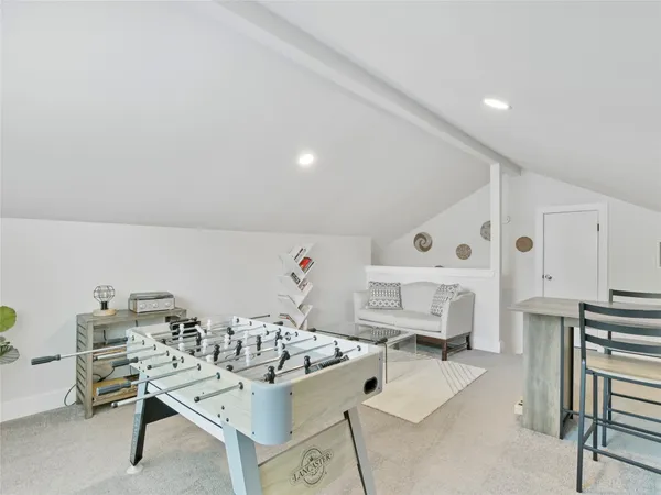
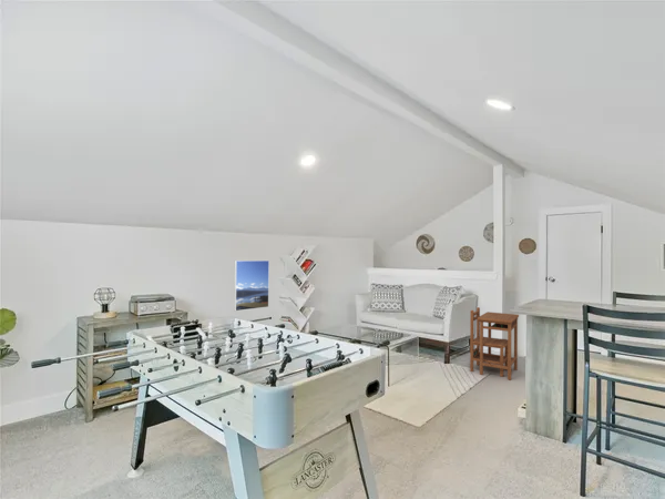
+ side table [469,306,520,381]
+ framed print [233,259,270,312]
